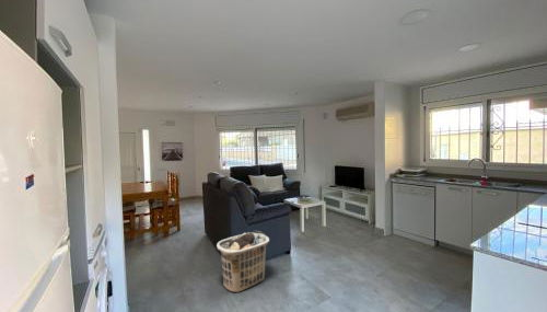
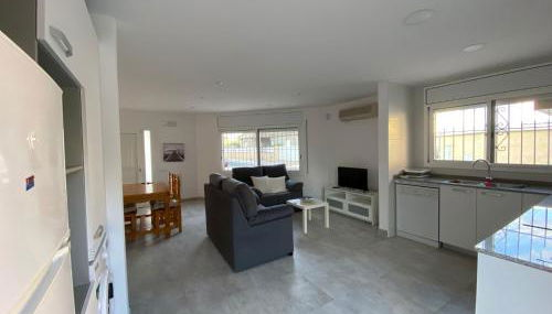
- clothes hamper [216,230,270,293]
